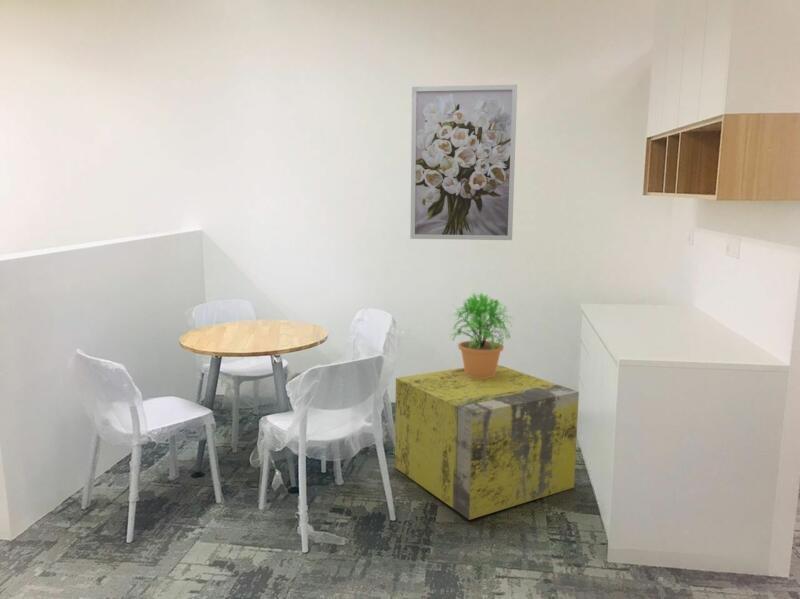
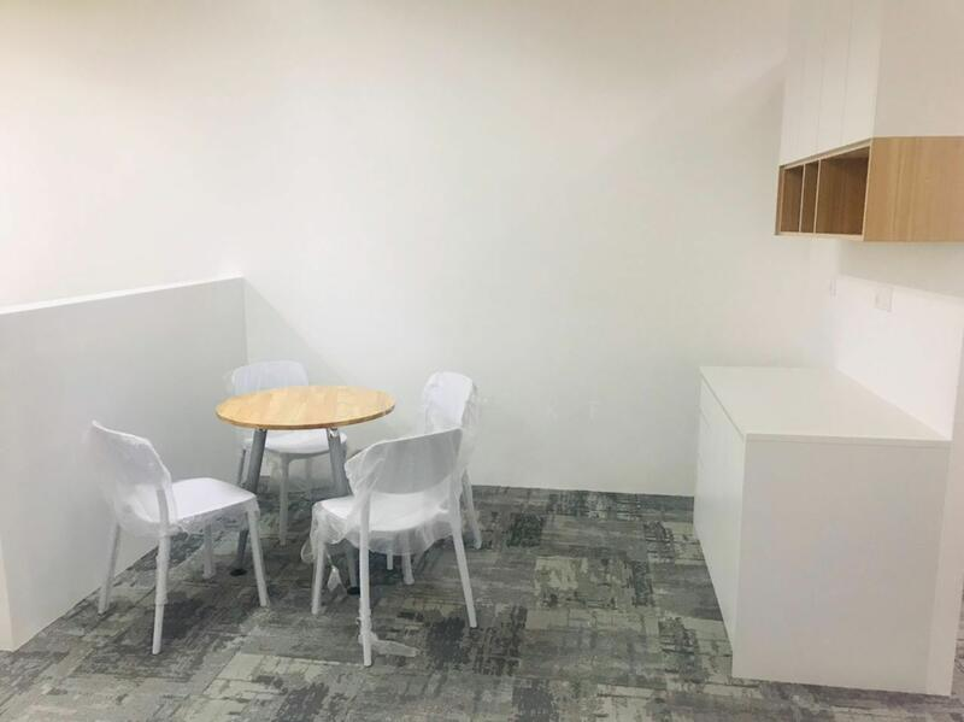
- wall art [409,84,518,241]
- cardboard box [394,364,580,521]
- potted plant [448,291,515,378]
